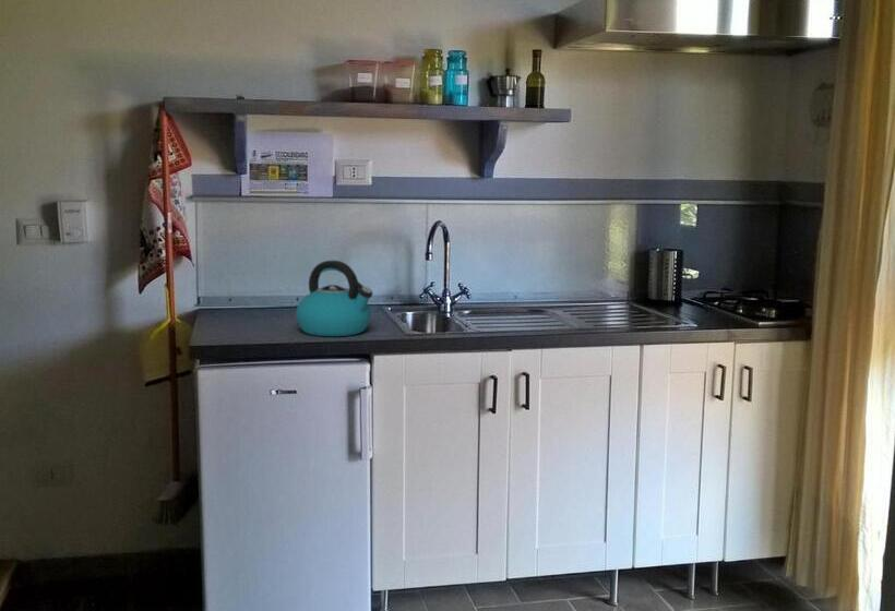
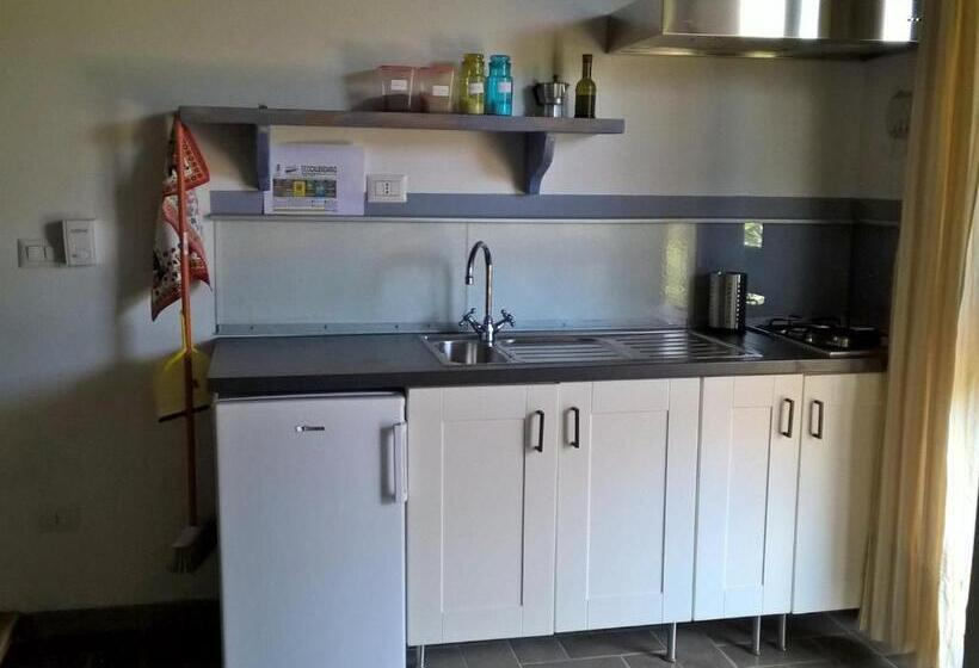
- kettle [295,260,374,337]
